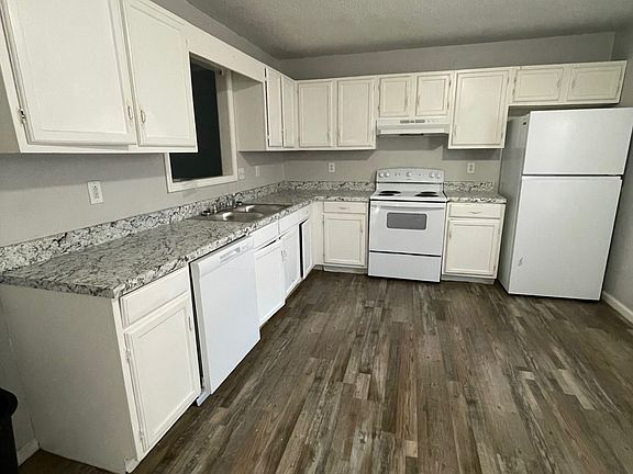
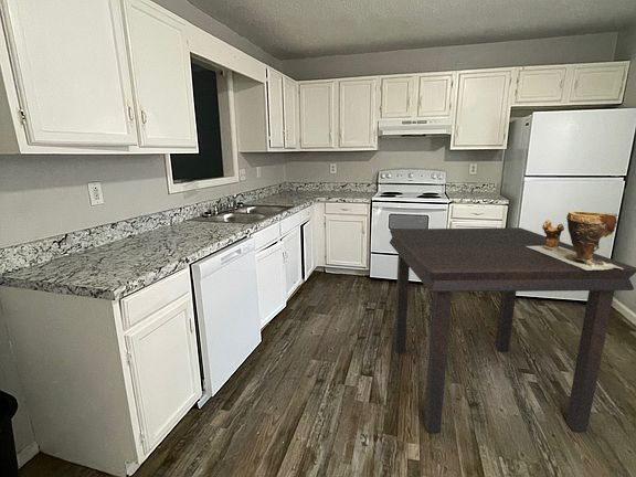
+ dining table [389,226,636,434]
+ clay pot [527,210,624,271]
